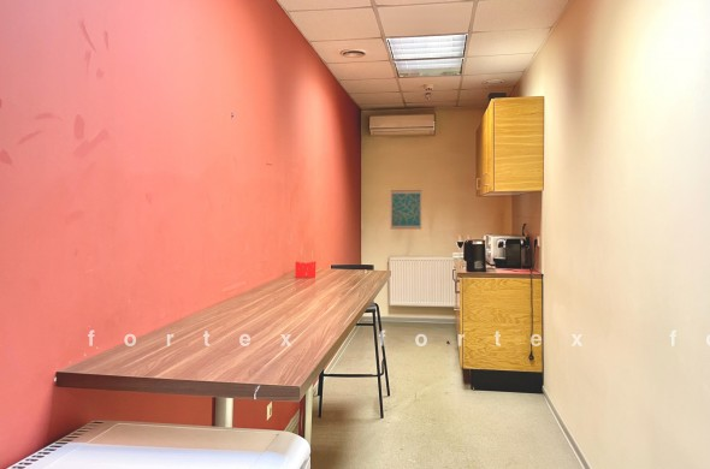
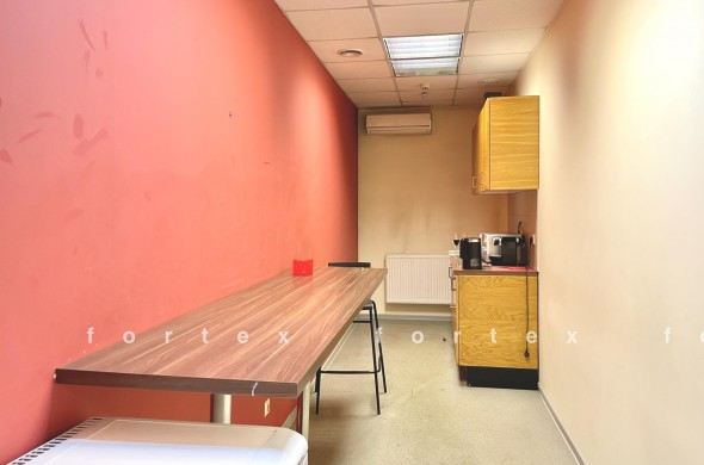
- wall art [390,189,422,230]
